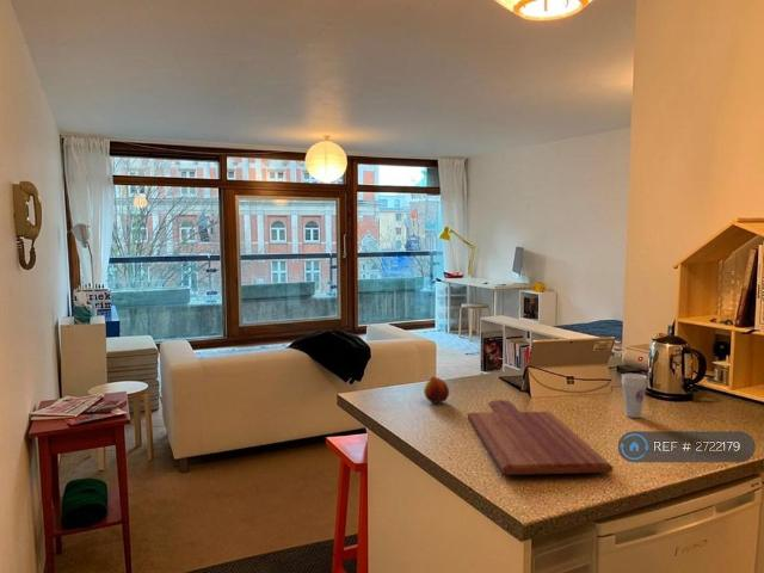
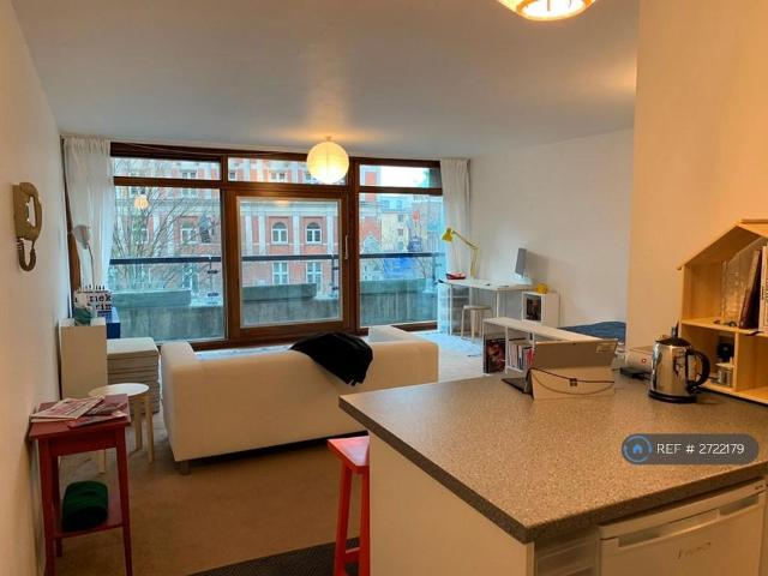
- cutting board [467,399,614,476]
- fruit [423,376,450,405]
- cup [621,372,648,419]
